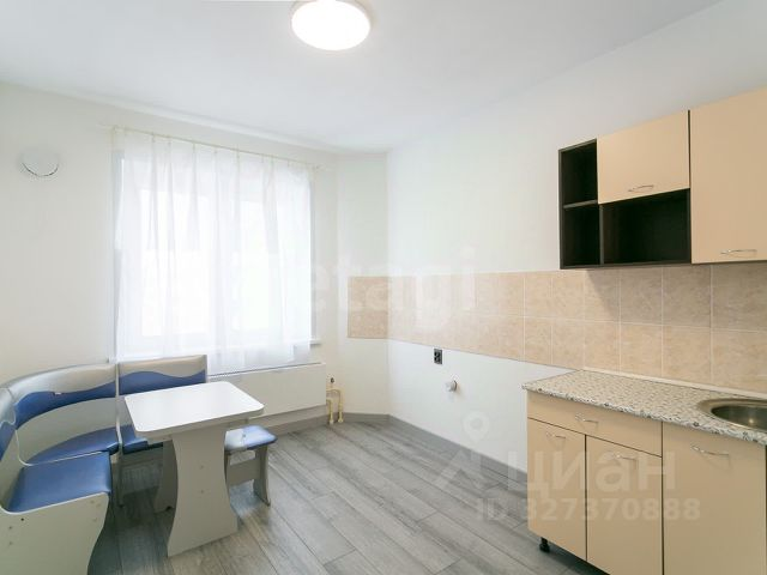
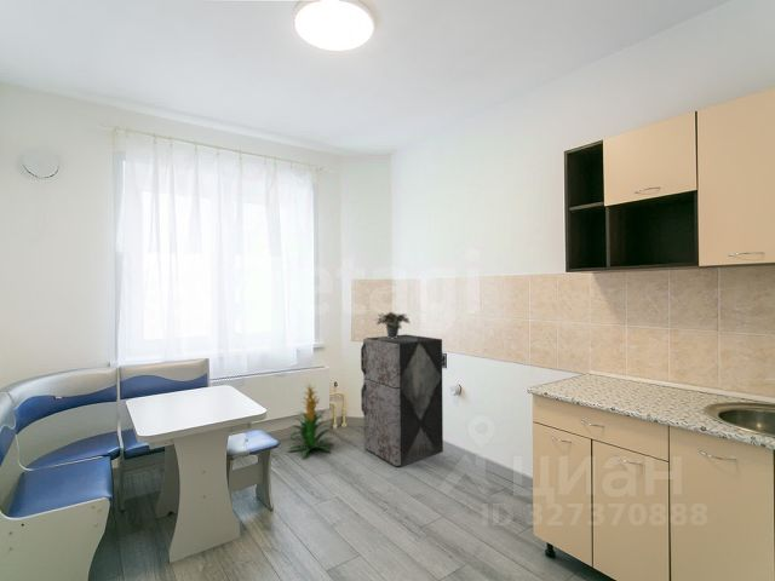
+ potted plant [375,311,412,339]
+ storage cabinet [360,333,444,467]
+ indoor plant [287,380,335,459]
